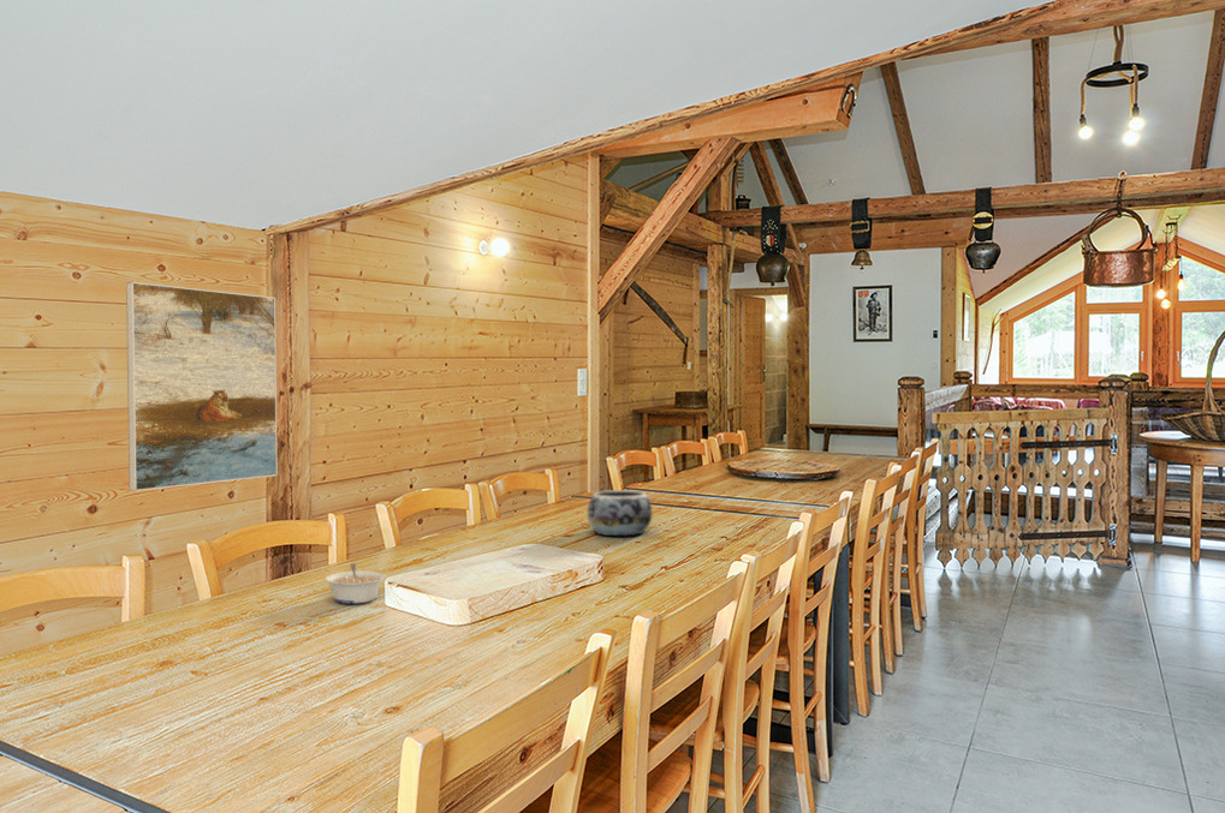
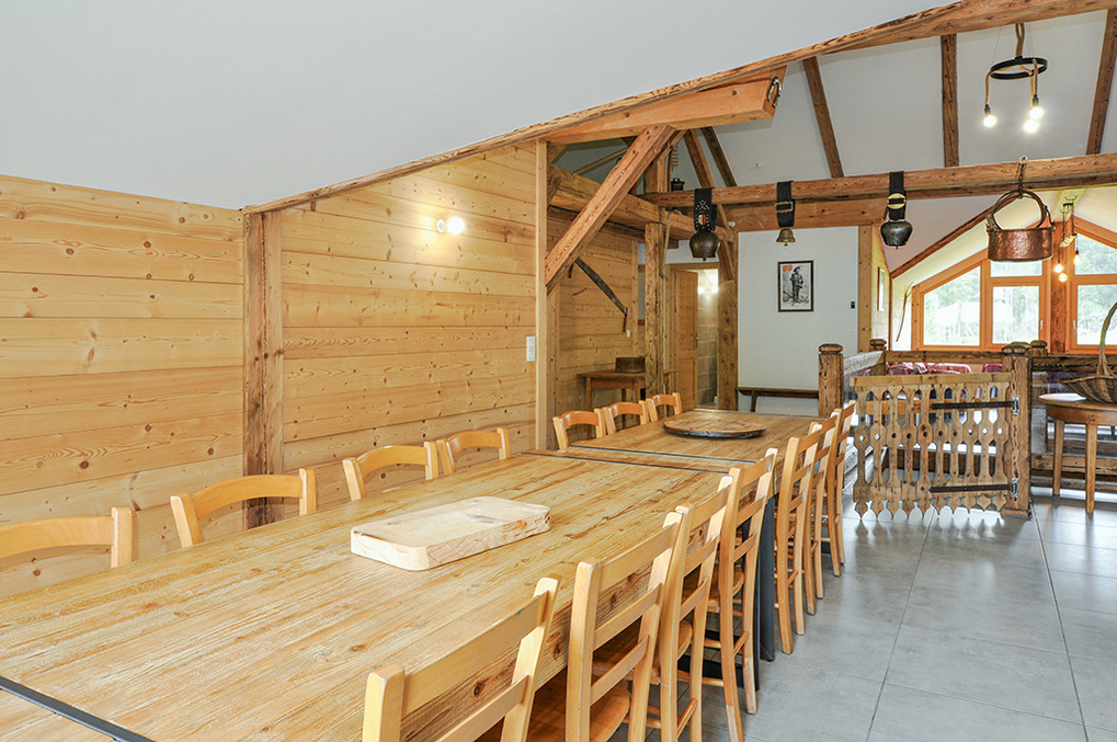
- decorative bowl [585,489,653,537]
- legume [323,562,387,604]
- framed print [125,281,279,492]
